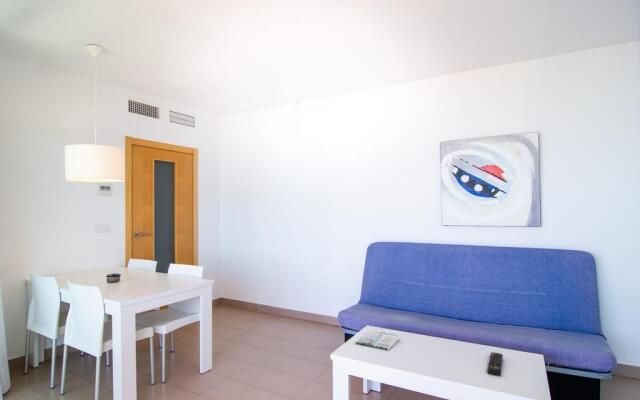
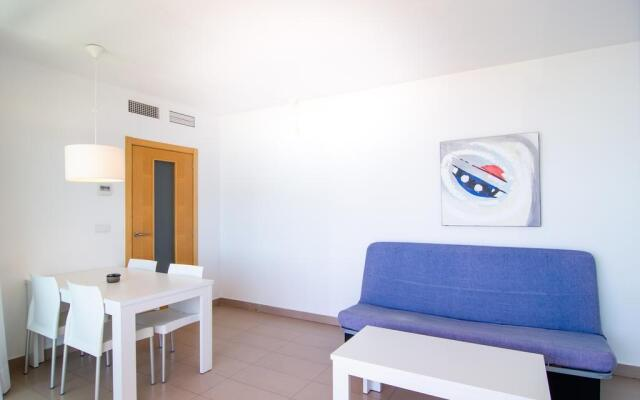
- remote control [486,351,504,377]
- magazine [354,329,400,350]
